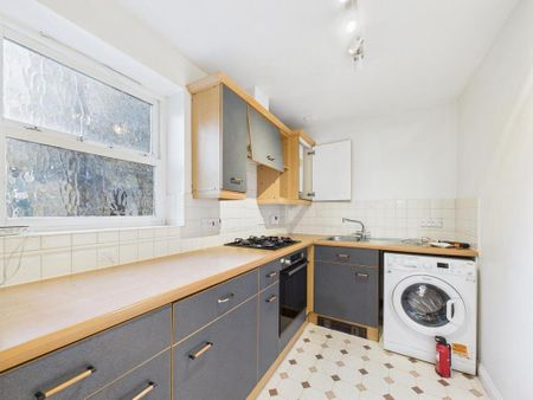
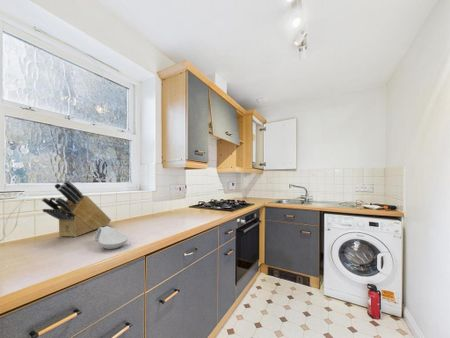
+ knife block [41,180,112,238]
+ spoon rest [94,225,129,250]
